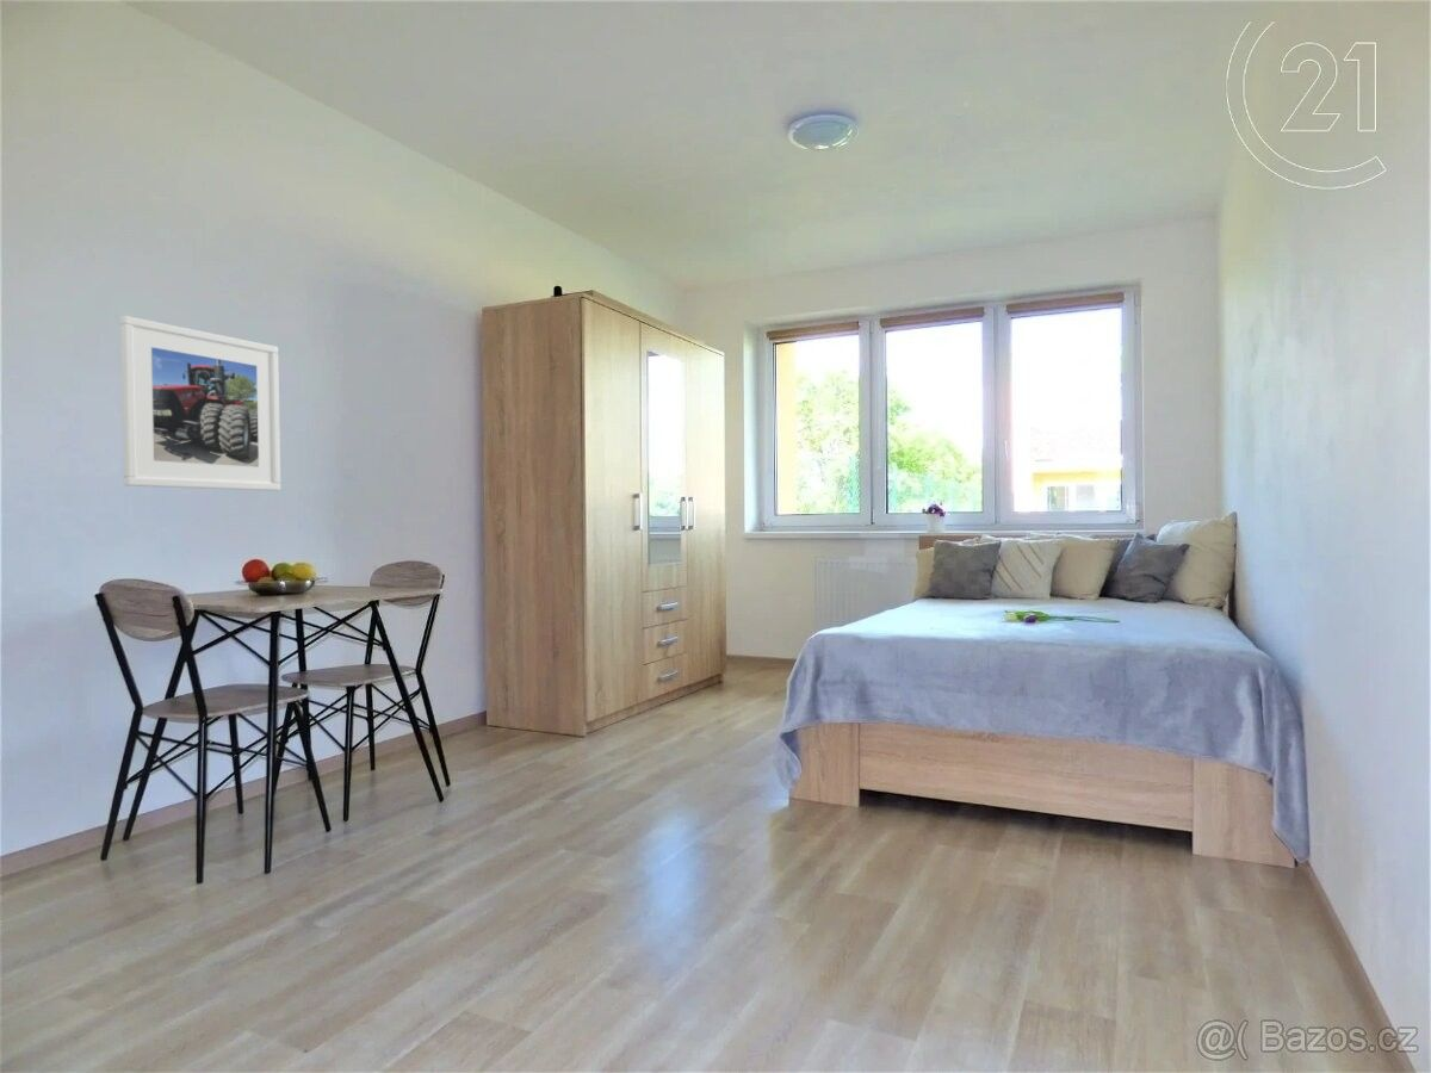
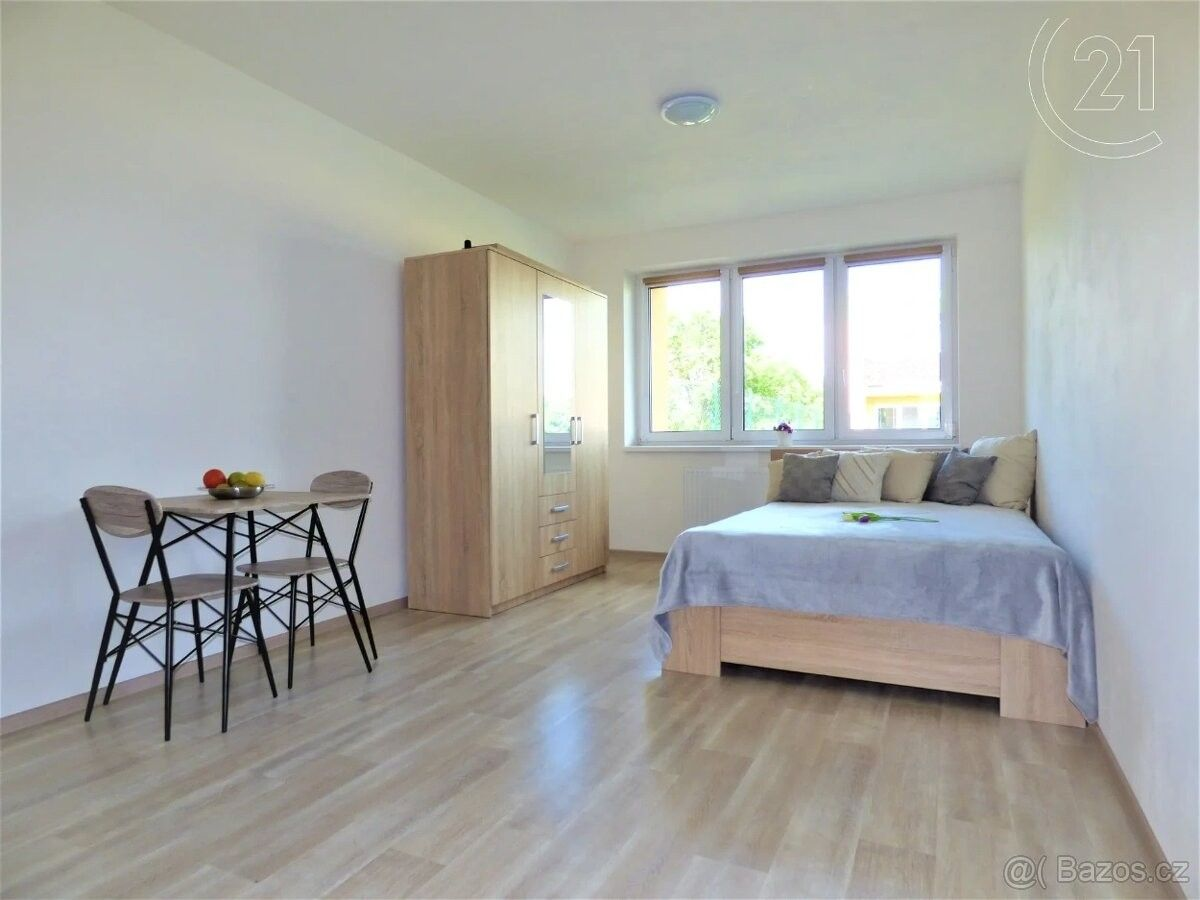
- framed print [119,315,281,492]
